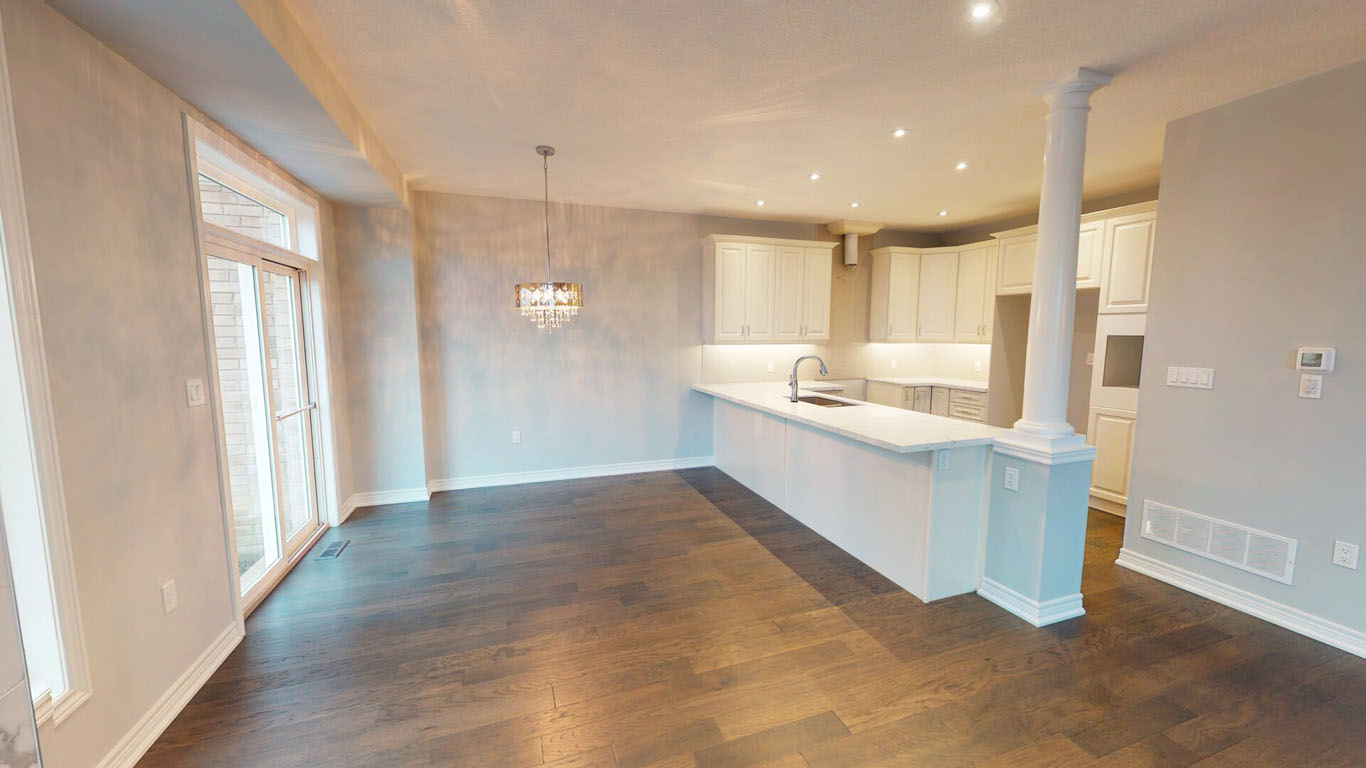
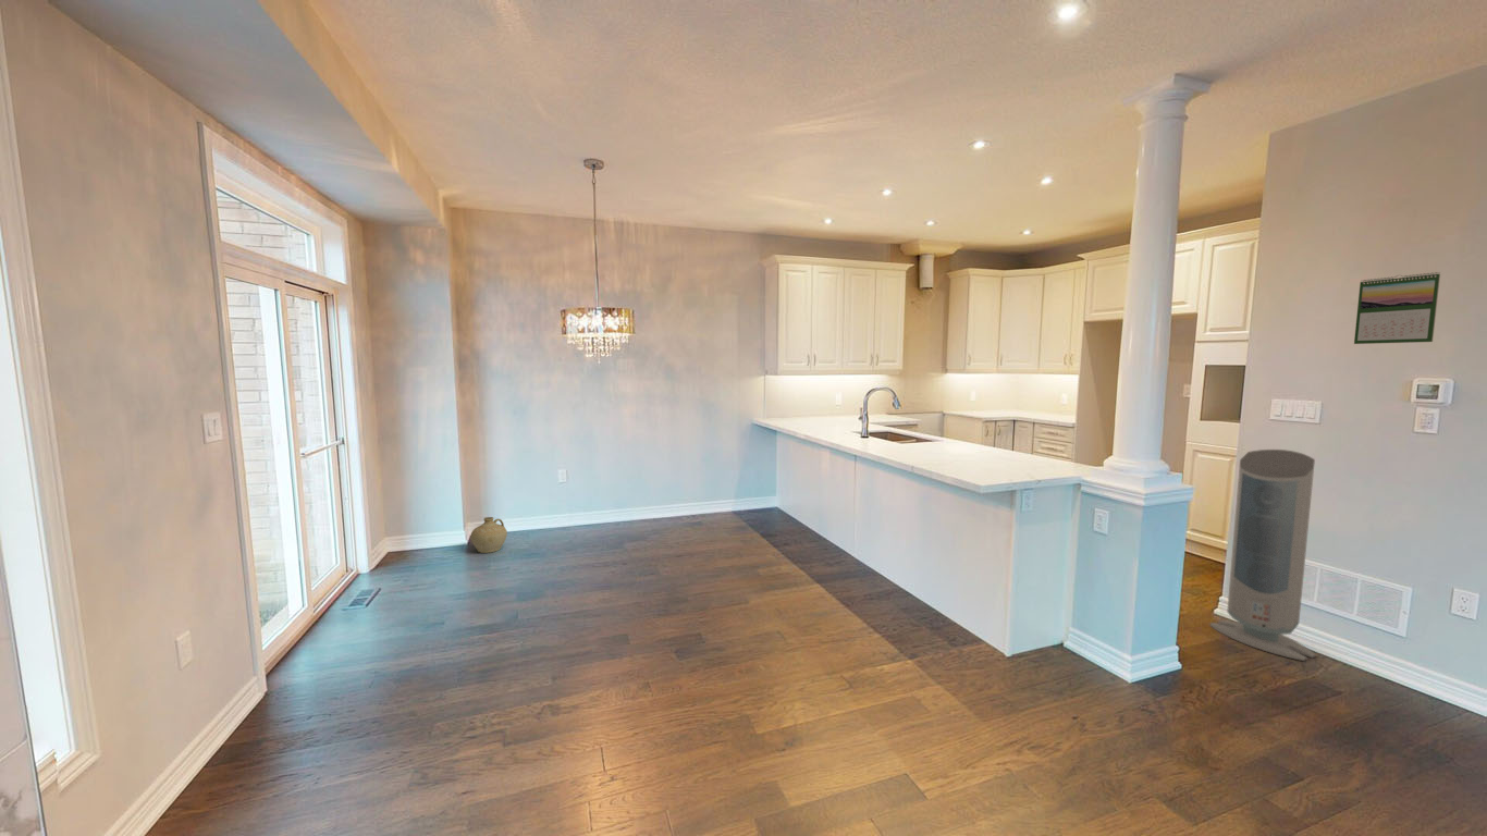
+ ceramic jug [469,516,508,554]
+ air purifier [1208,448,1317,662]
+ calendar [1353,271,1441,345]
